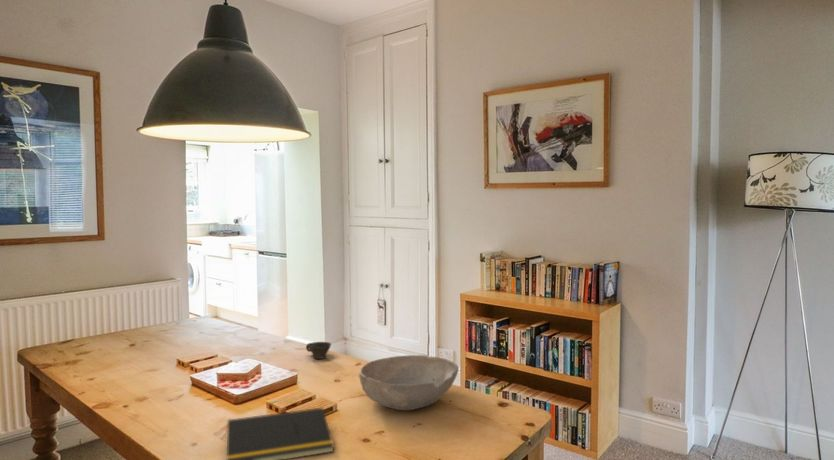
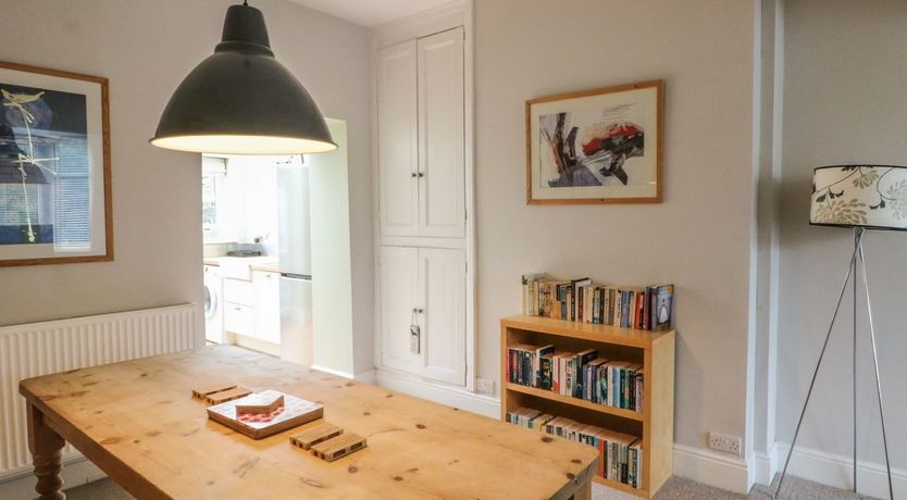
- notepad [224,407,335,460]
- bowl [358,354,460,411]
- cup [305,341,332,360]
